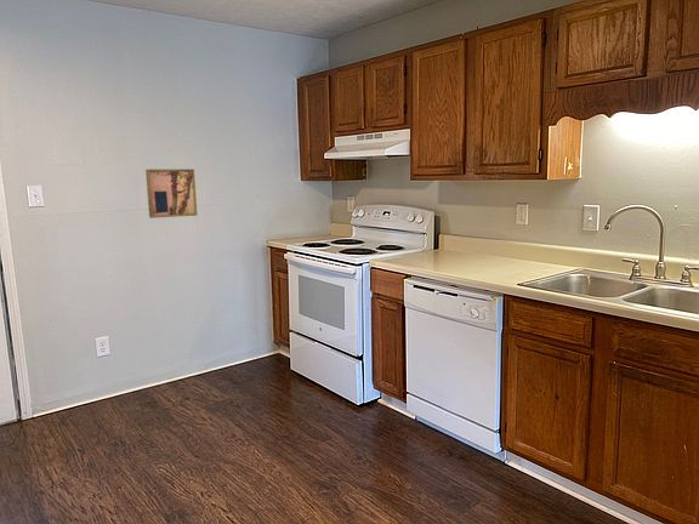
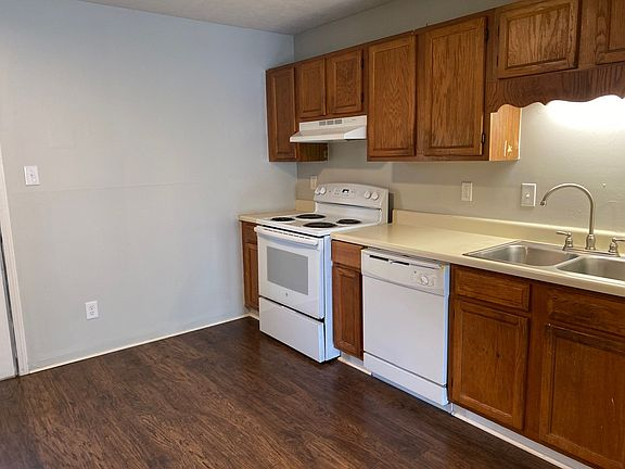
- wall art [144,169,198,220]
